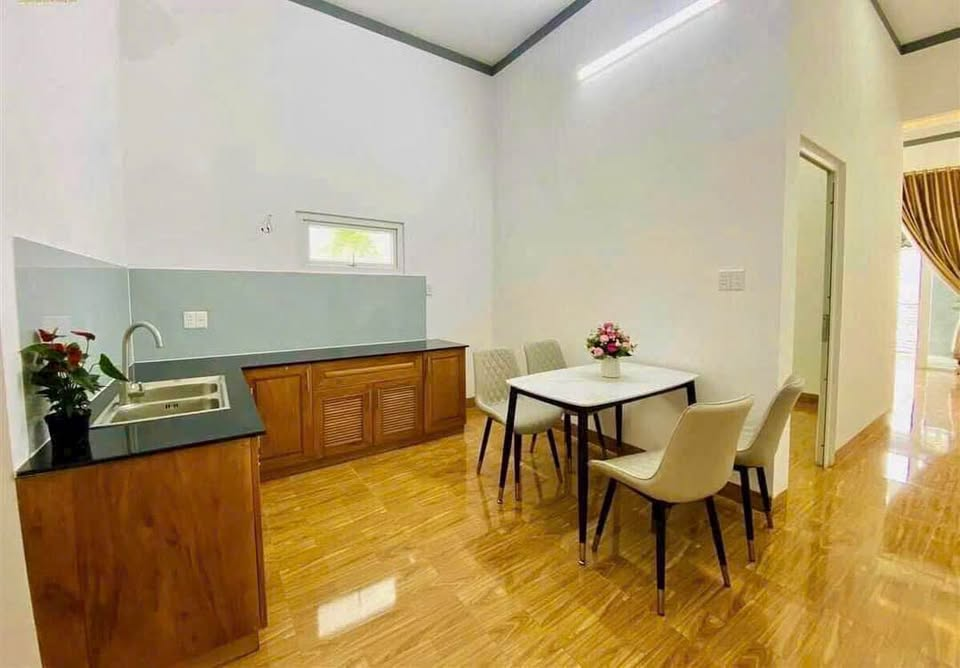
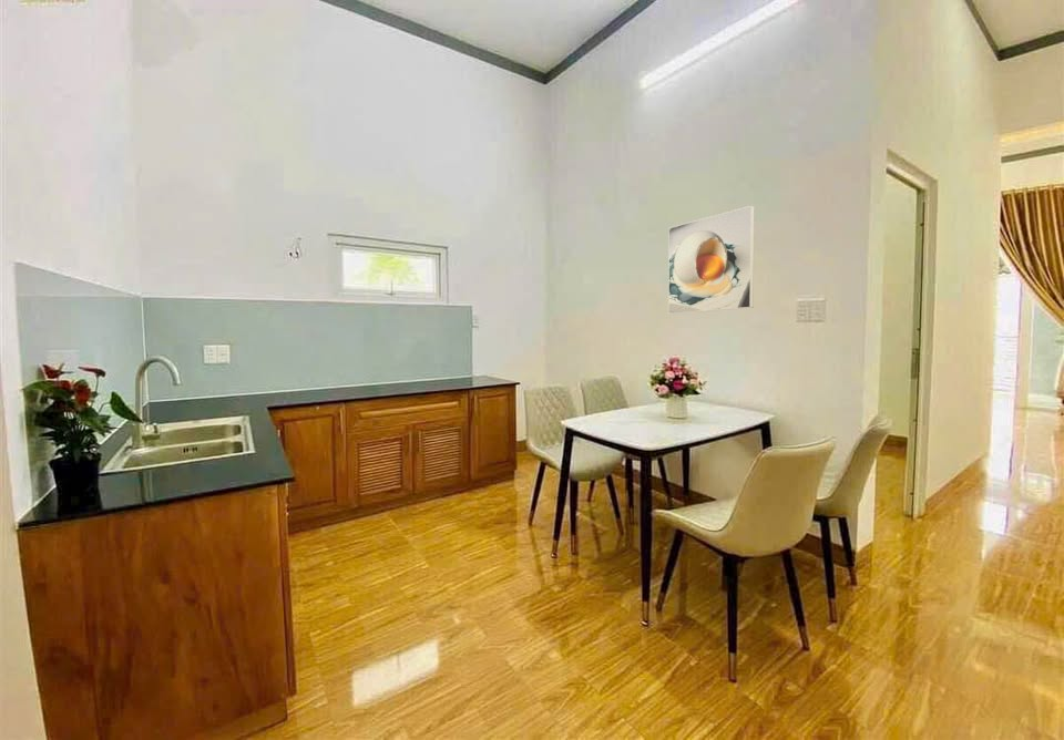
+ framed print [667,205,756,316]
